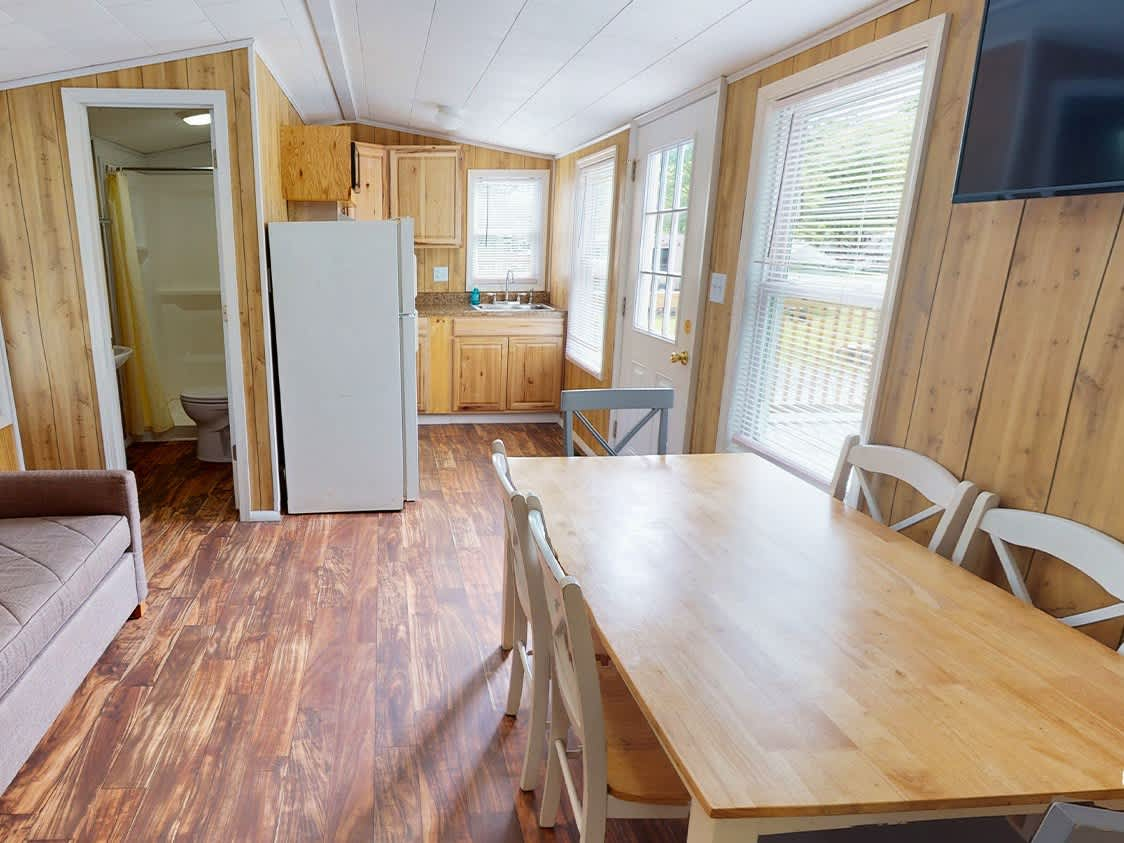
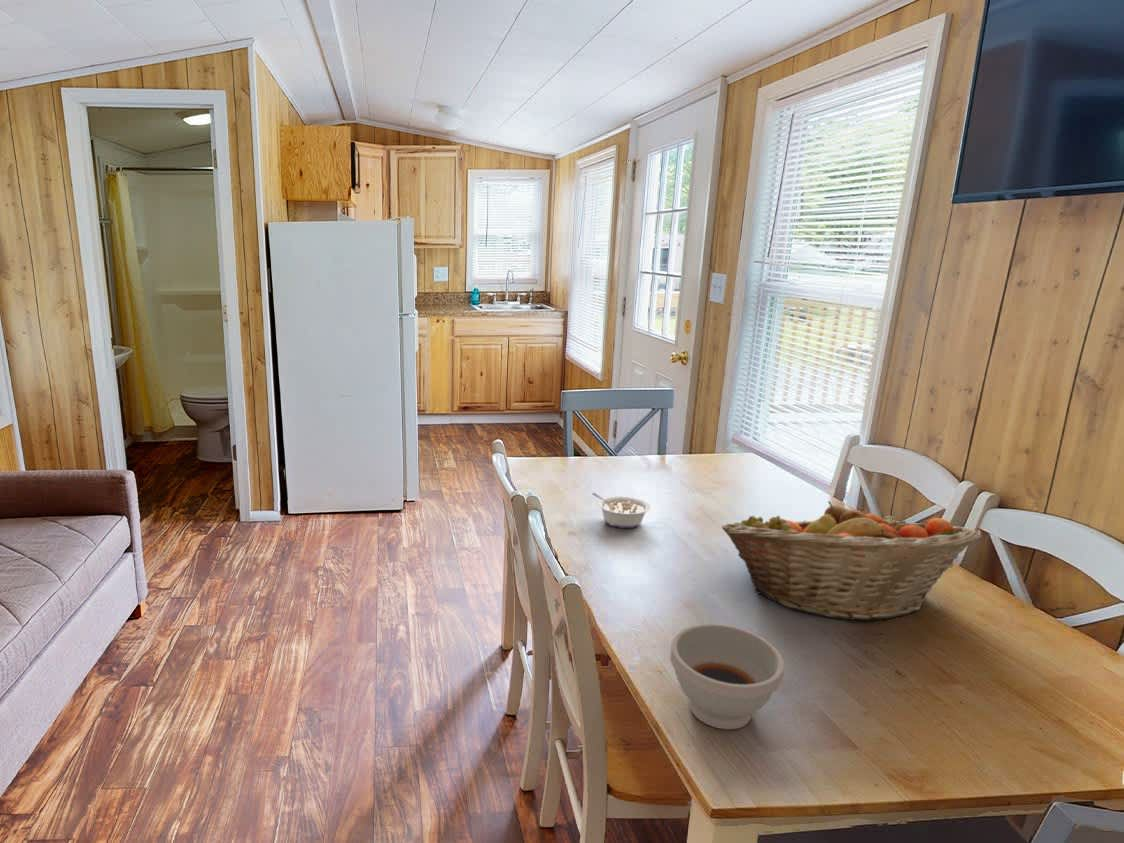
+ legume [591,492,651,529]
+ bowl [669,623,785,730]
+ fruit basket [721,500,982,622]
